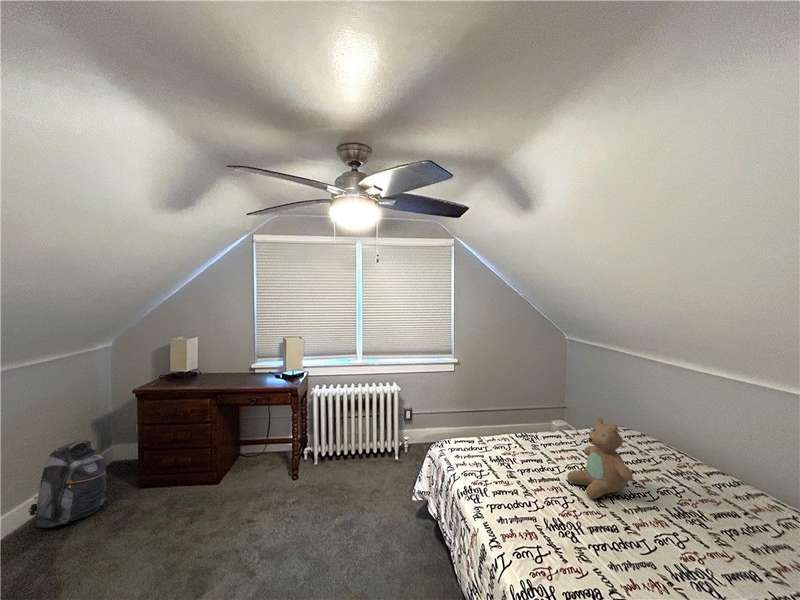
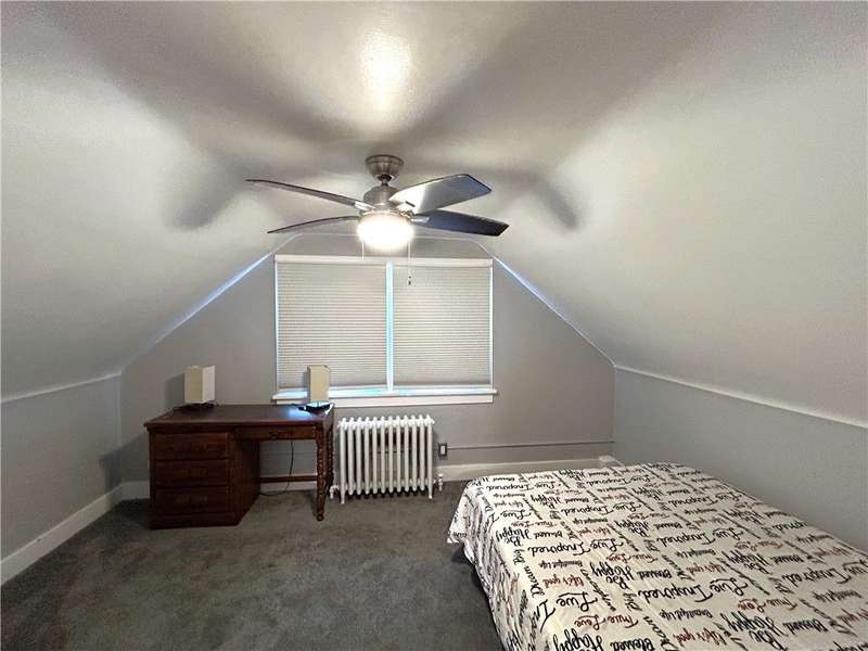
- backpack [27,439,107,529]
- teddy bear [566,415,634,500]
